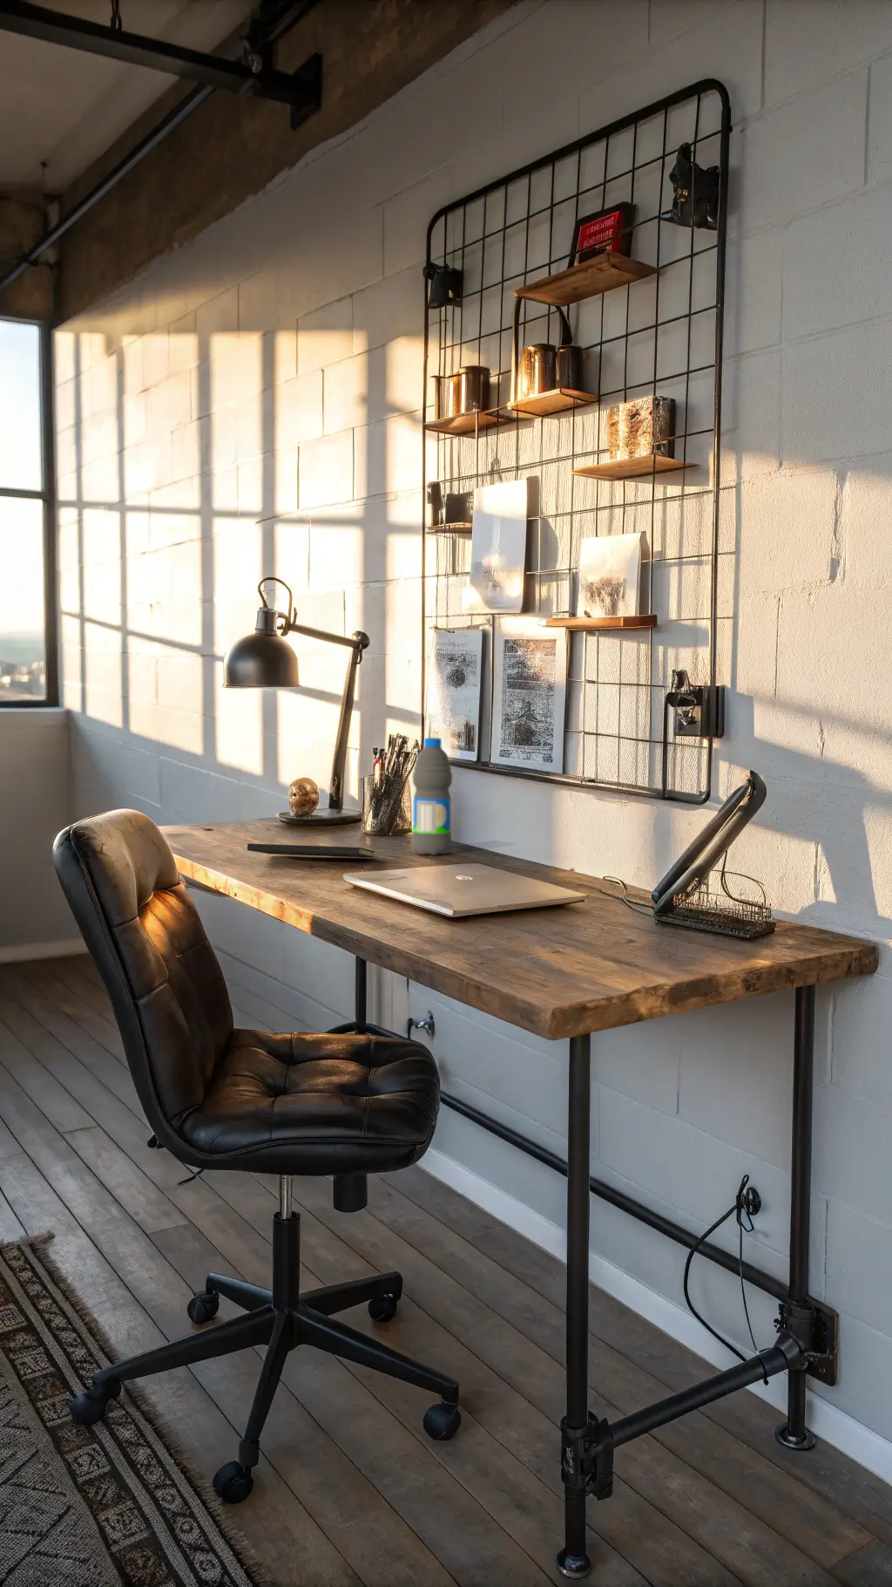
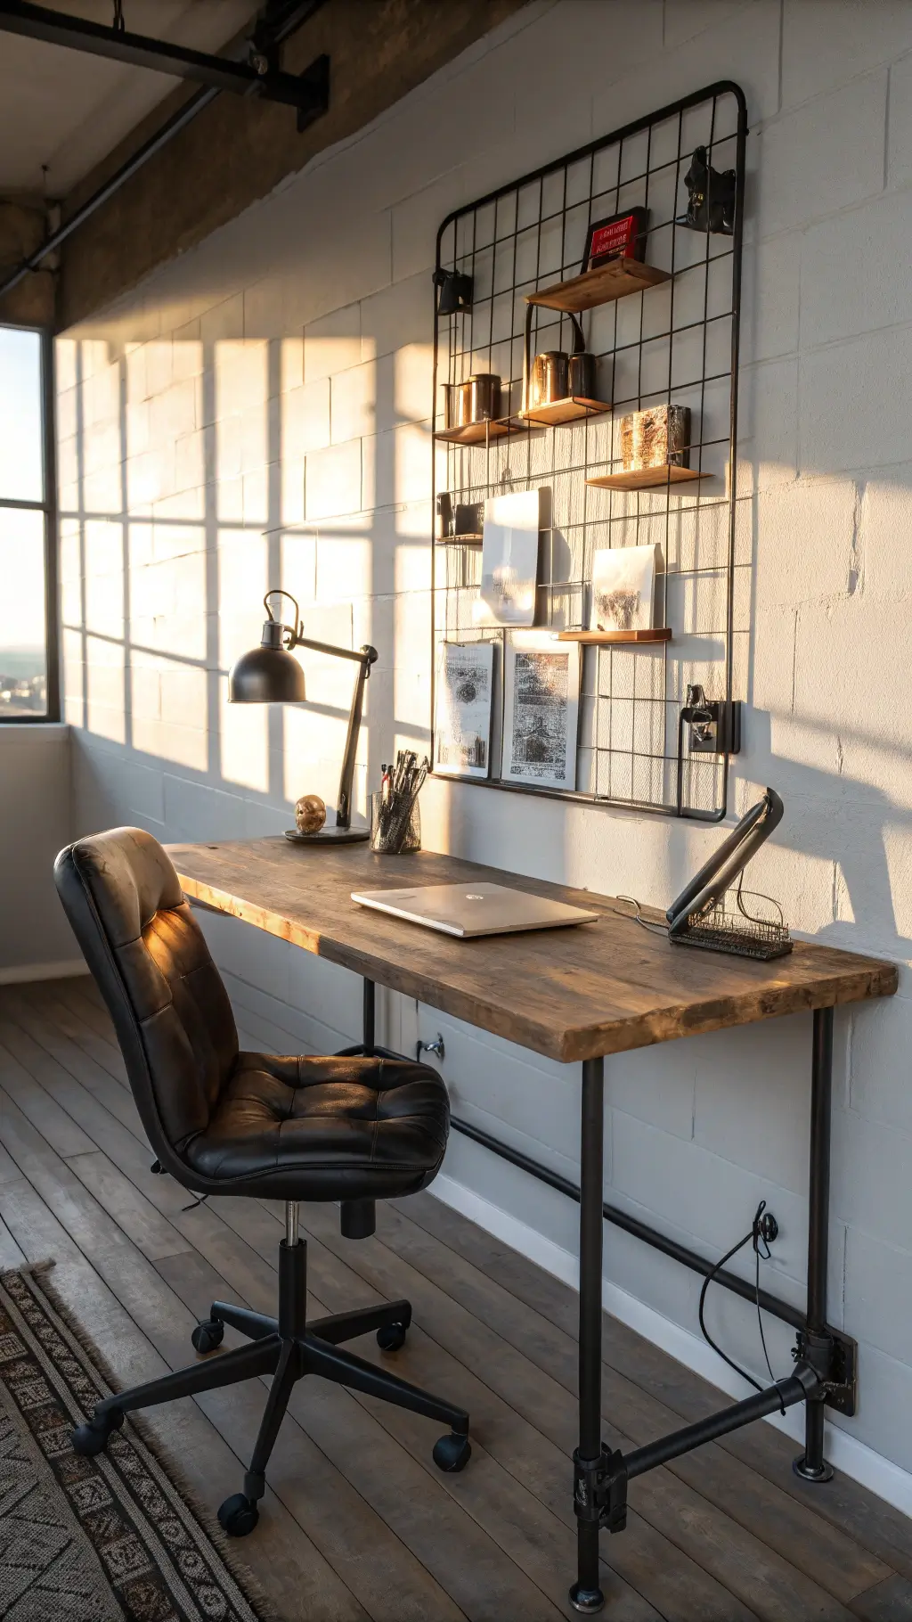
- notepad [246,843,377,870]
- water bottle [411,737,453,856]
